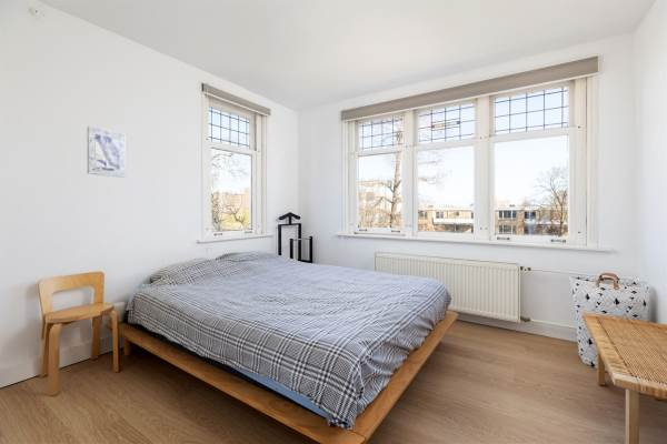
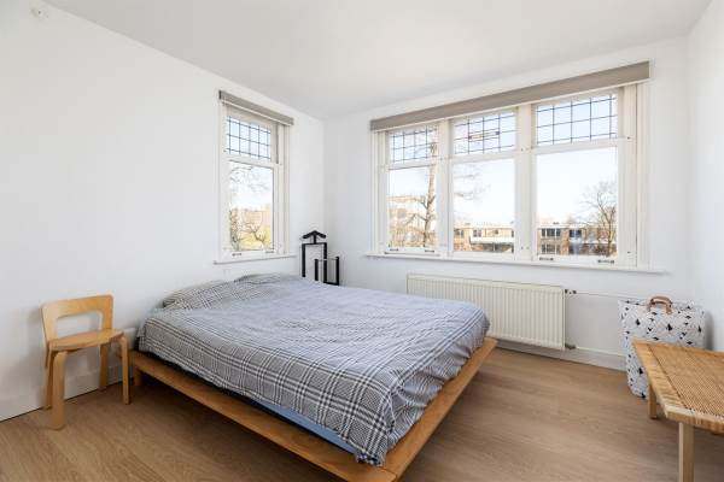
- wall art [87,125,127,179]
